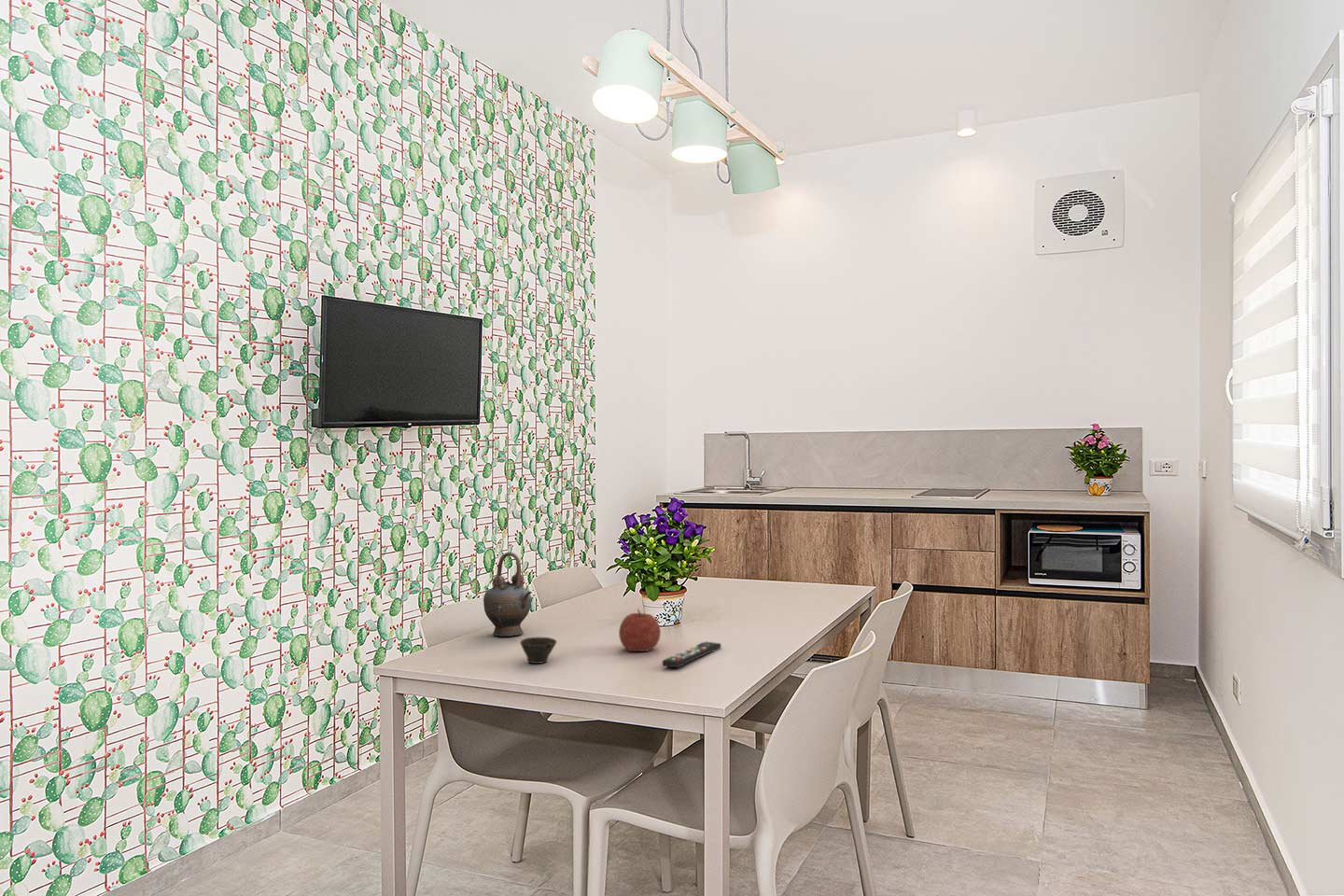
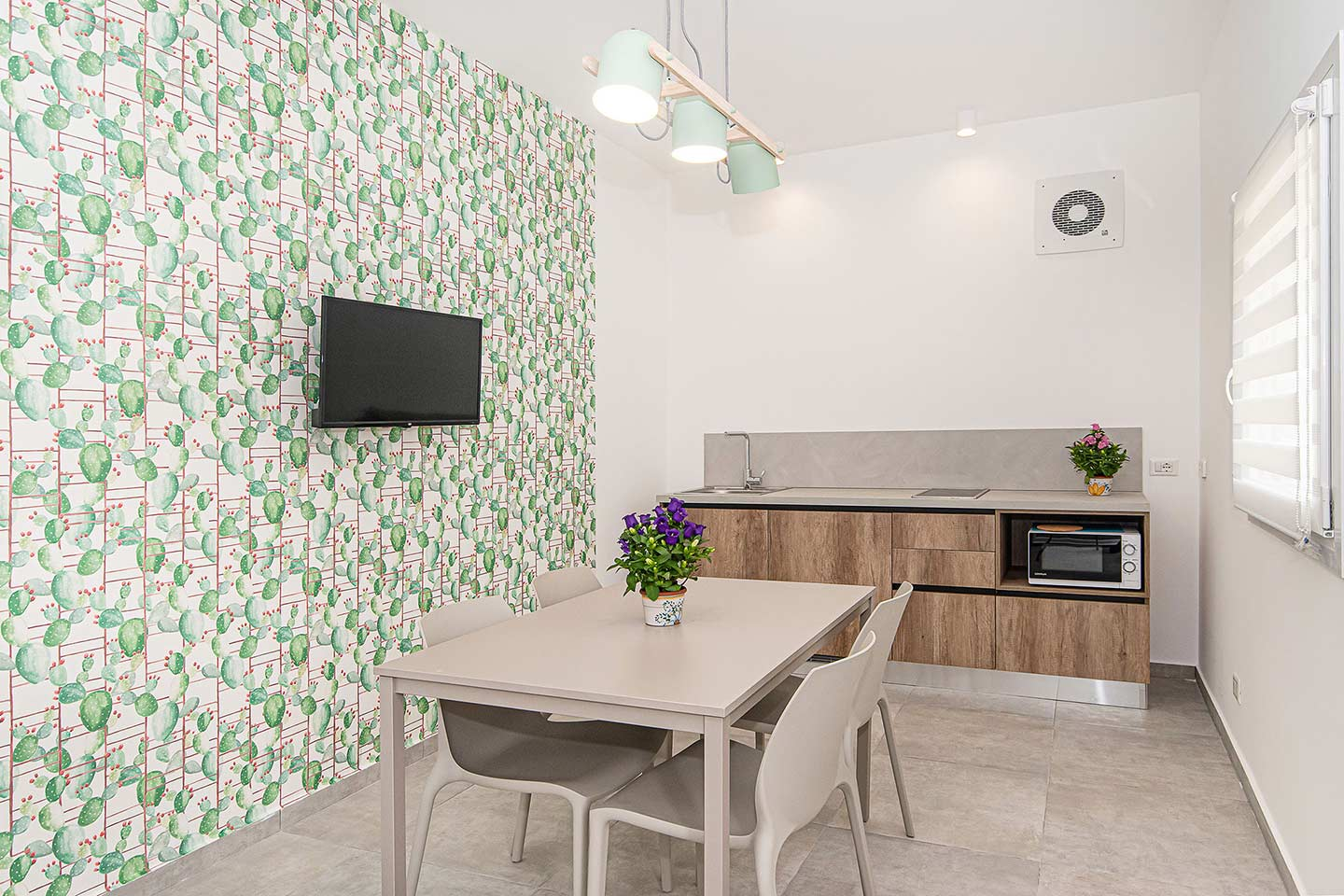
- remote control [661,641,722,668]
- fruit [618,608,662,652]
- cup [519,637,558,665]
- teapot [483,552,533,637]
